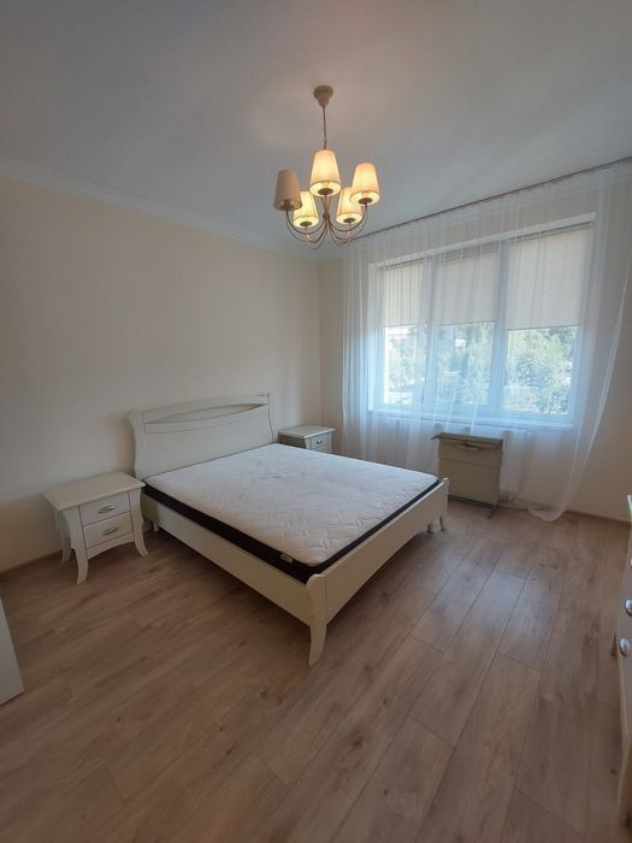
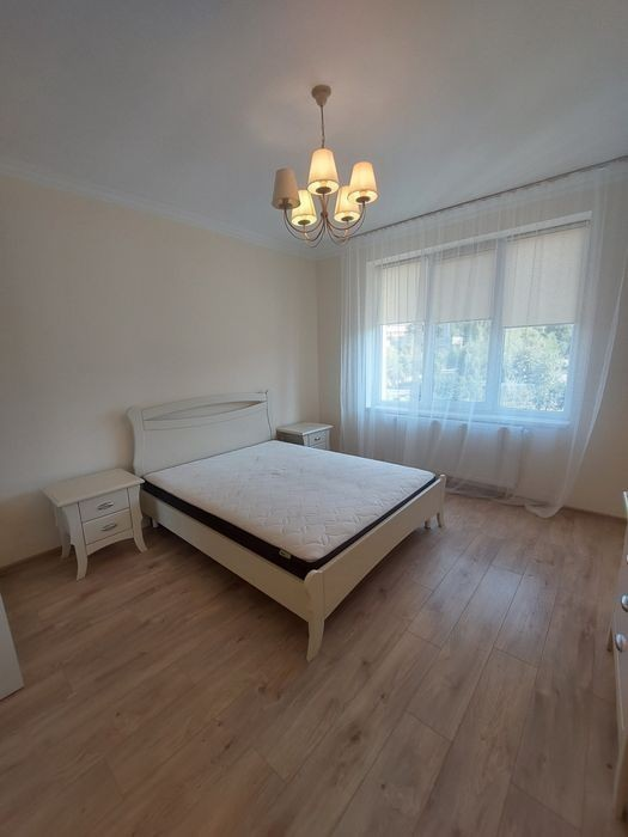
- laundry hamper [430,431,504,519]
